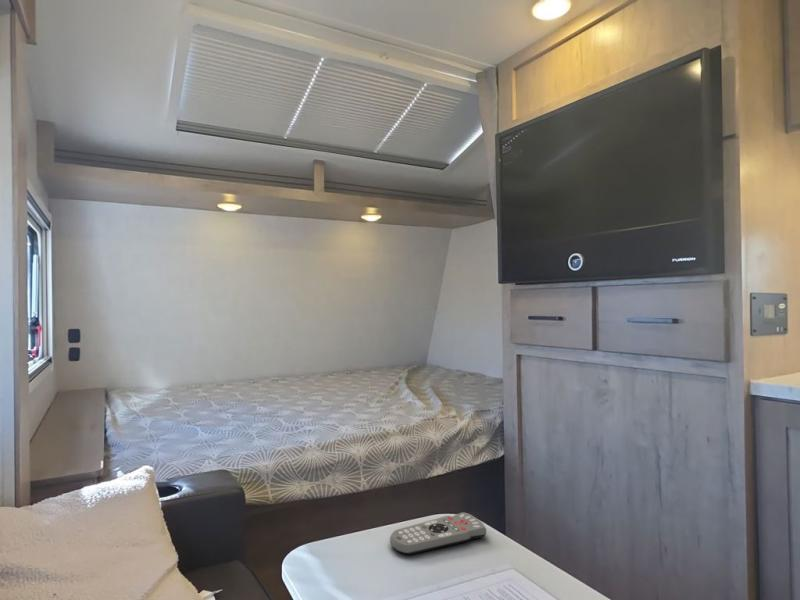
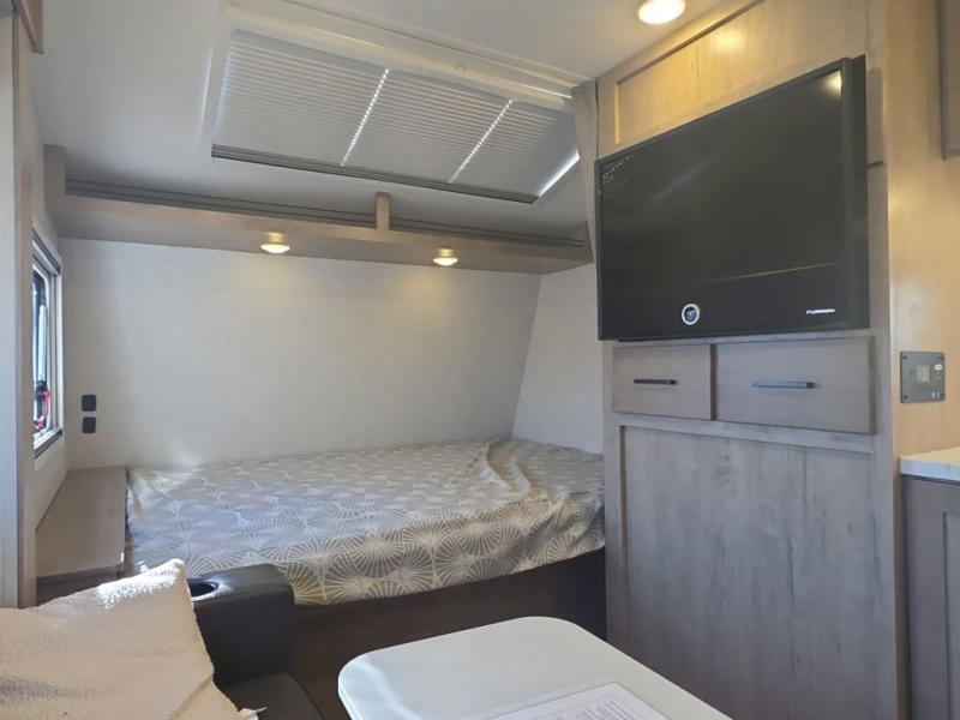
- remote control [389,511,487,556]
